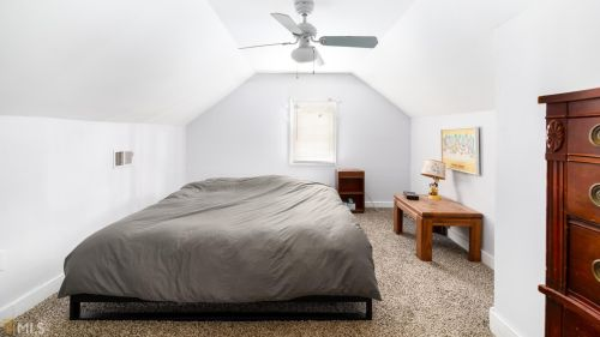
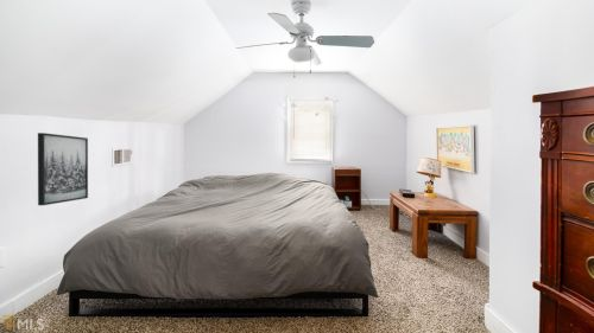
+ wall art [37,132,89,206]
